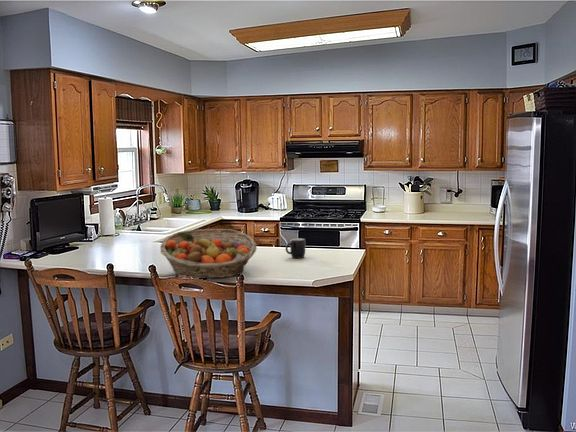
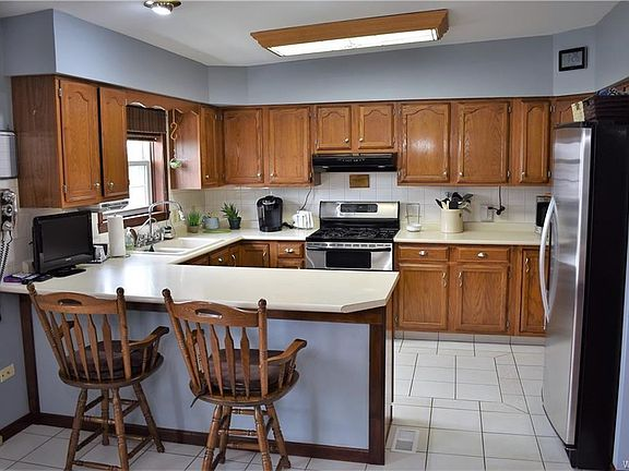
- mug [285,237,306,259]
- fruit basket [159,228,258,280]
